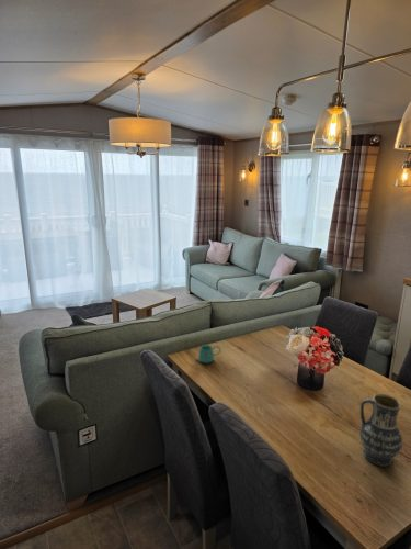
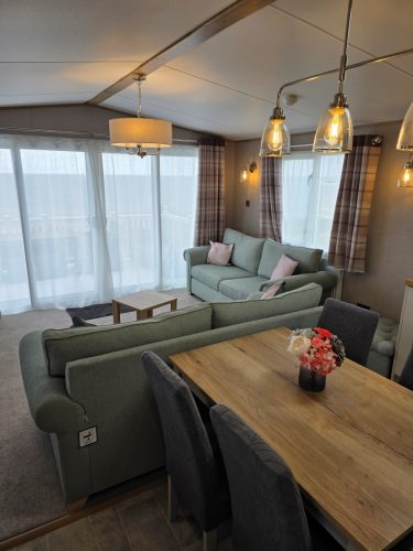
- vase [359,393,403,468]
- mug [197,344,221,365]
